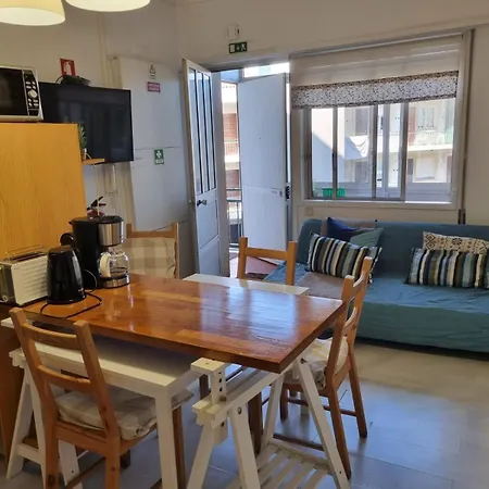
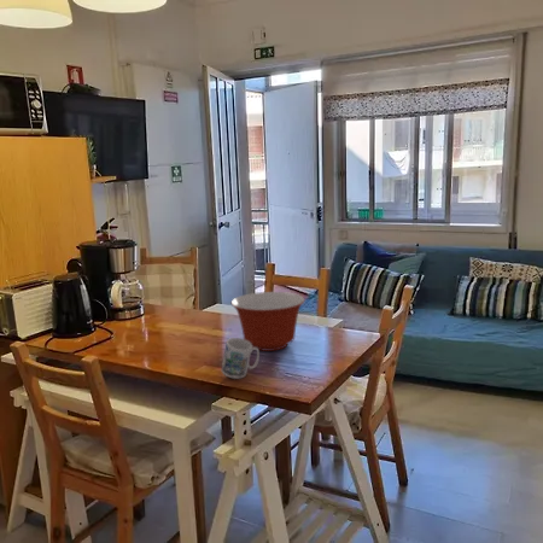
+ mug [220,337,261,380]
+ mixing bowl [230,291,305,352]
